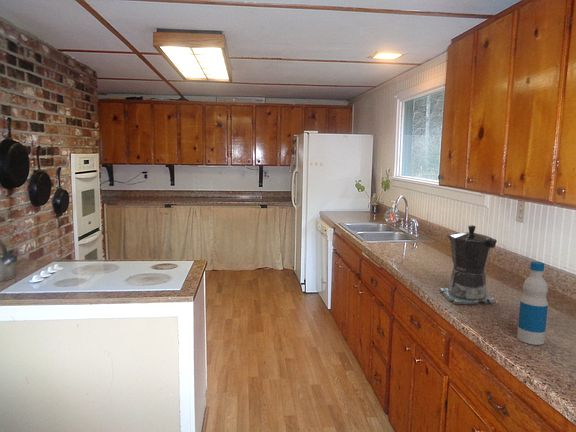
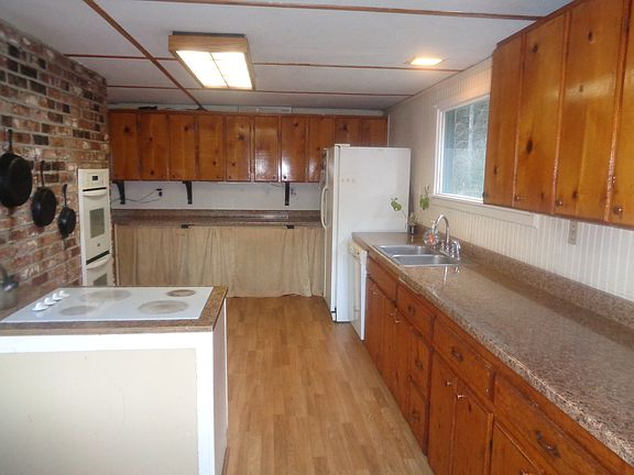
- coffee maker [438,224,498,306]
- bottle [516,261,549,346]
